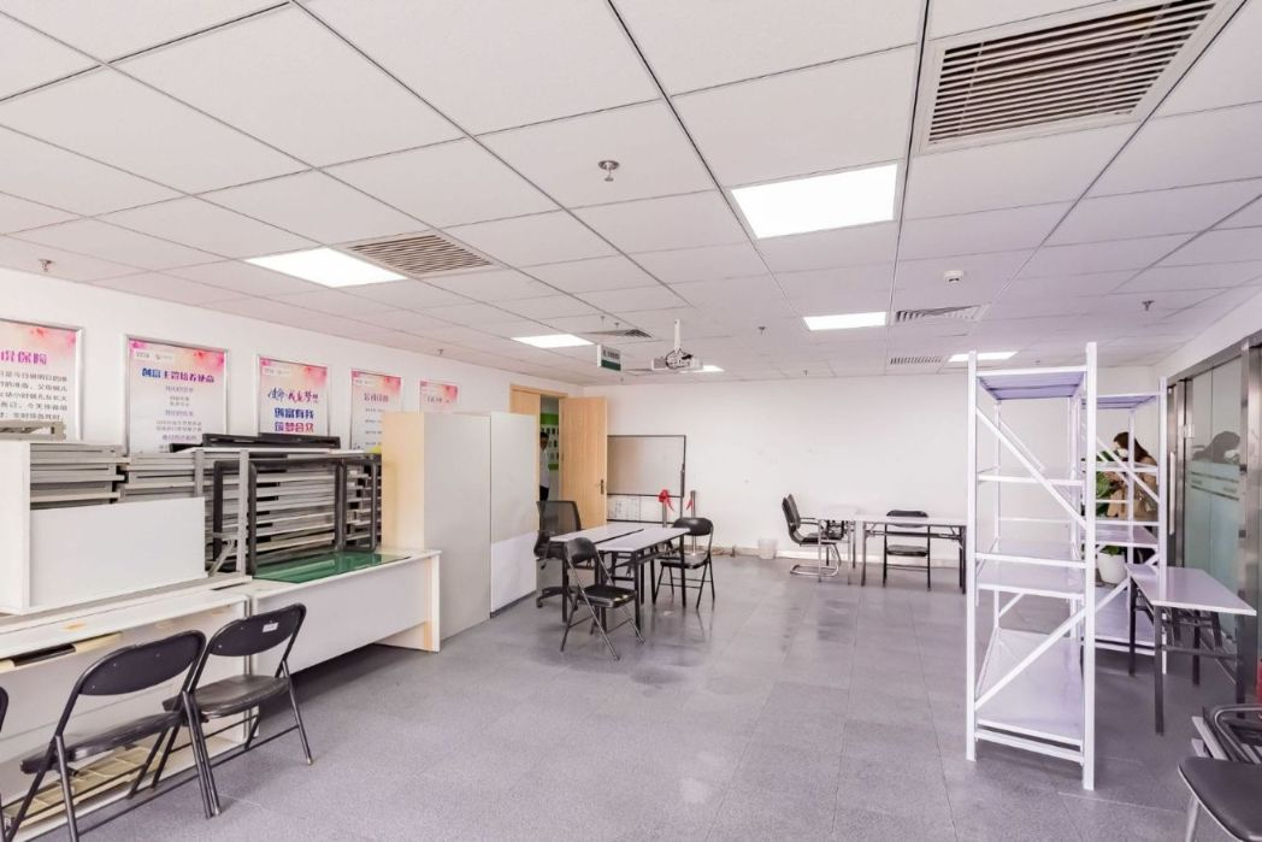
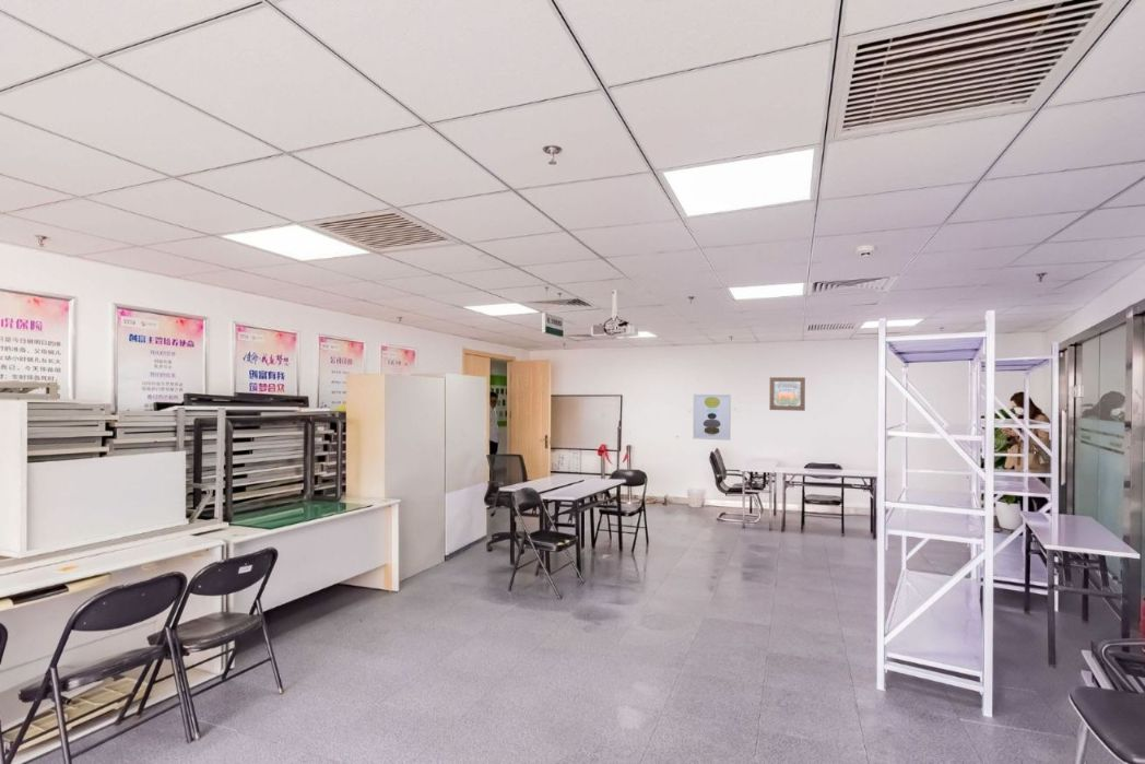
+ wall art [768,376,806,412]
+ wall art [692,393,732,442]
